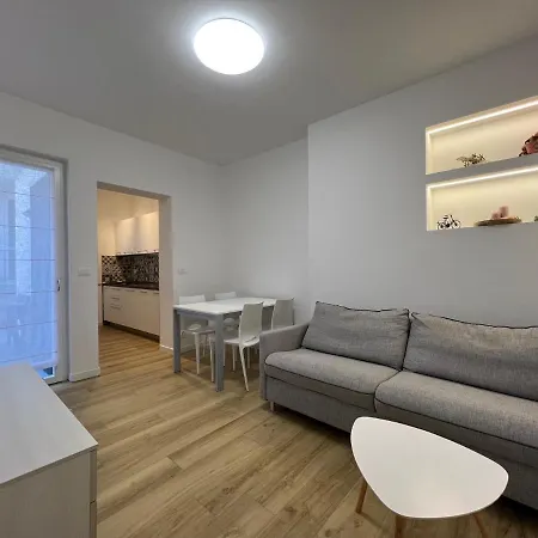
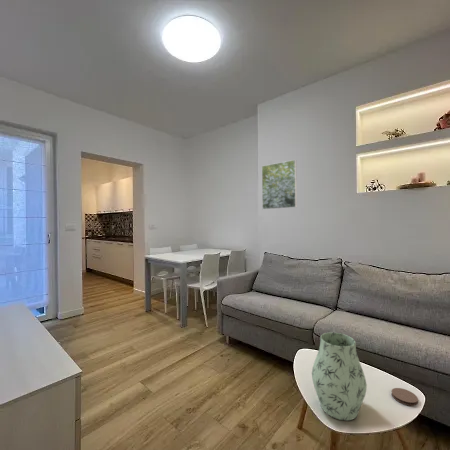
+ coaster [391,387,419,407]
+ vase [311,331,368,421]
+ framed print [261,159,298,210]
